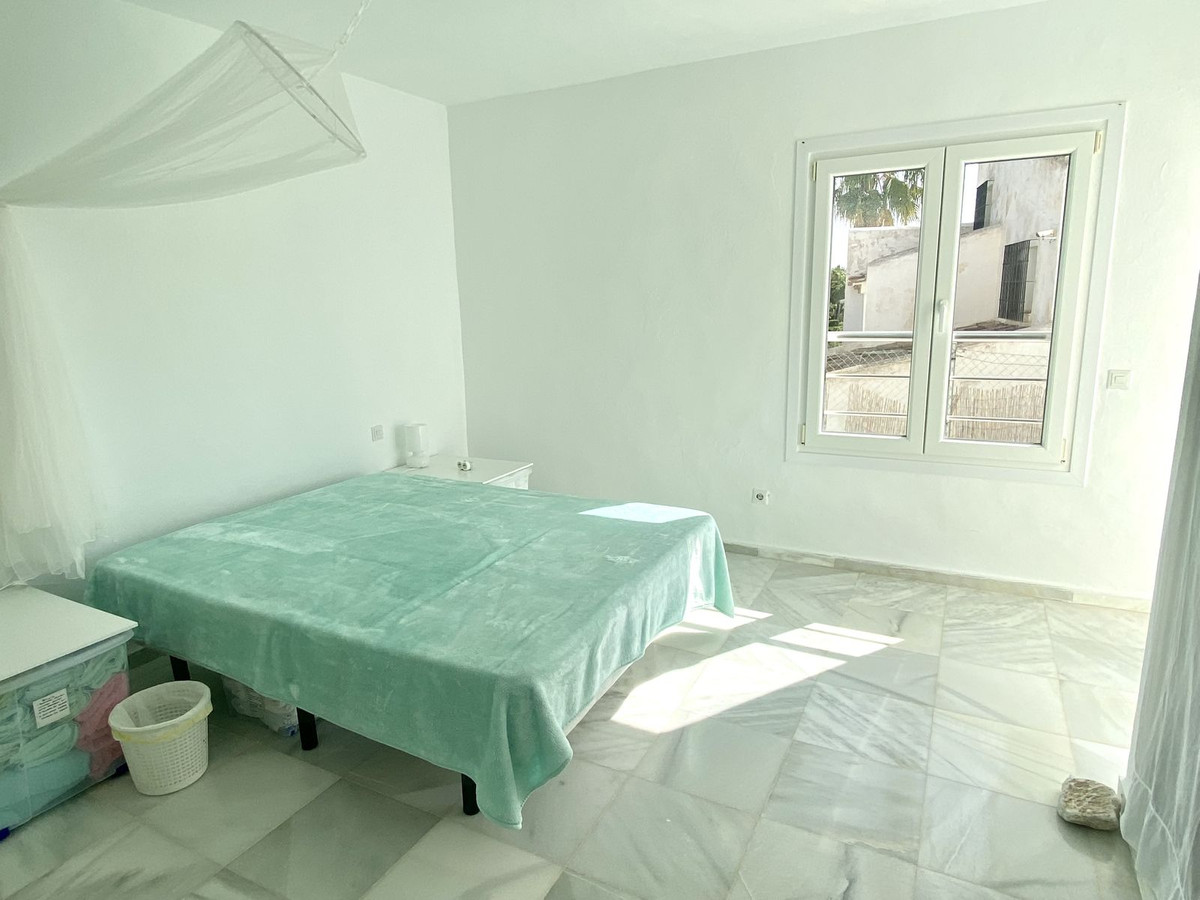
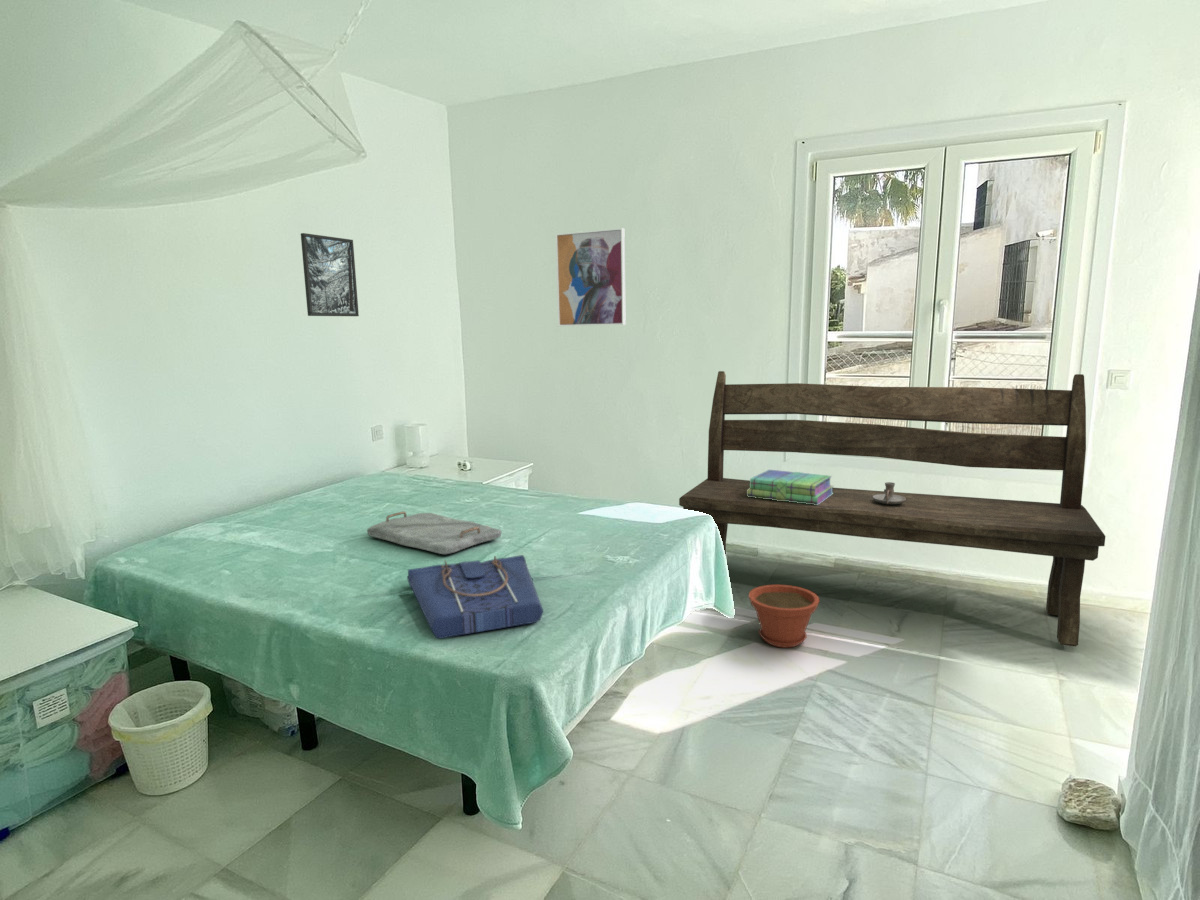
+ plant pot [748,584,820,649]
+ candle holder [873,481,906,504]
+ bench [678,370,1106,648]
+ wall art [555,227,627,327]
+ stack of books [747,469,834,505]
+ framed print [300,232,360,317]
+ tote bag [406,554,544,640]
+ serving tray [366,510,503,555]
